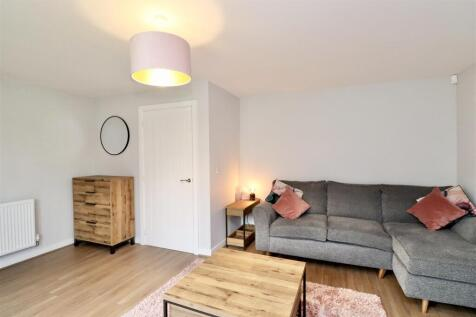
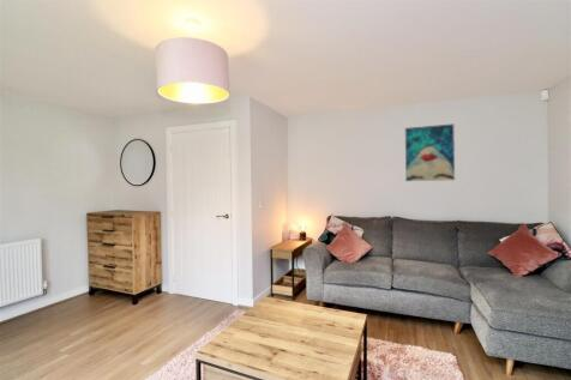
+ wall art [404,123,456,182]
